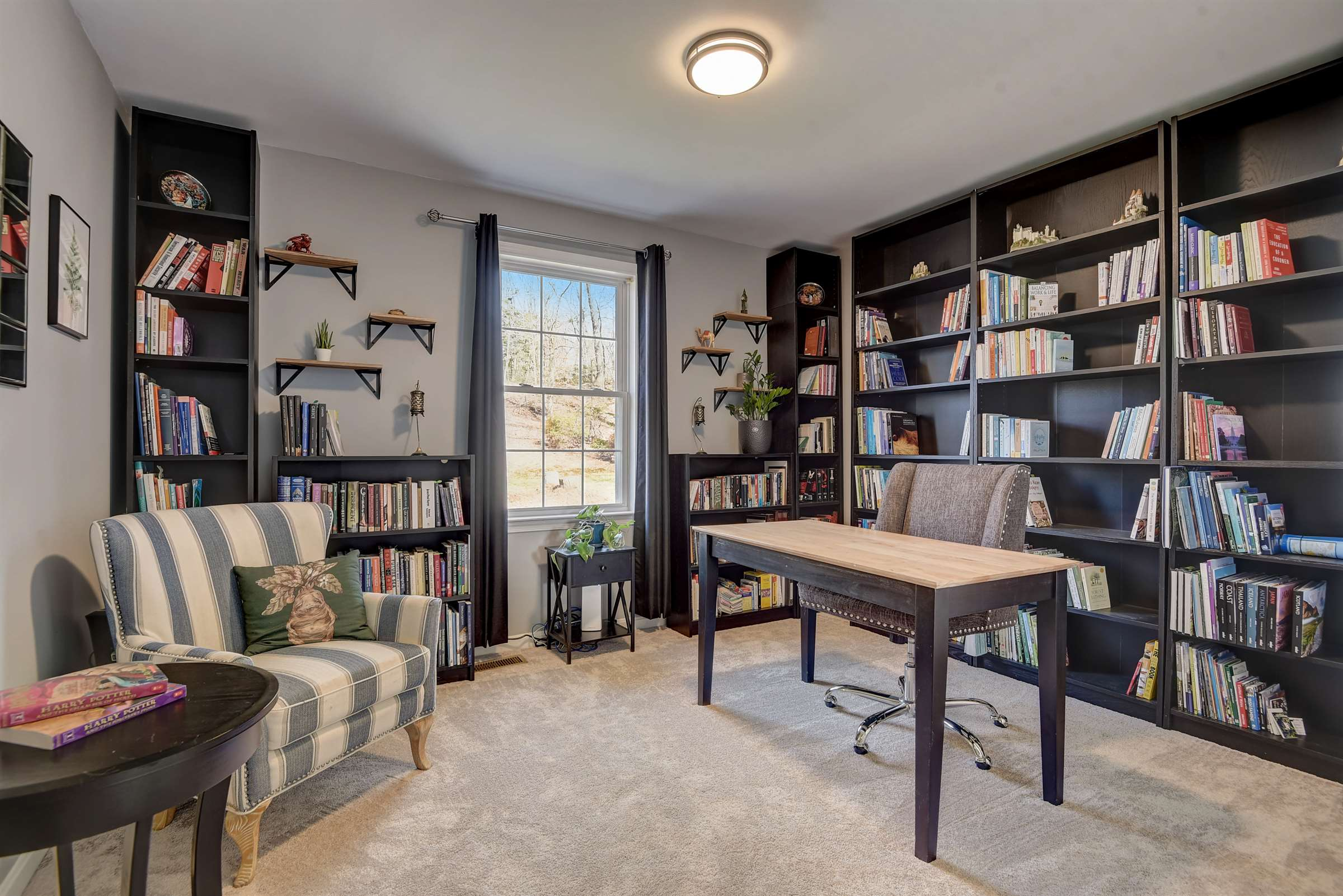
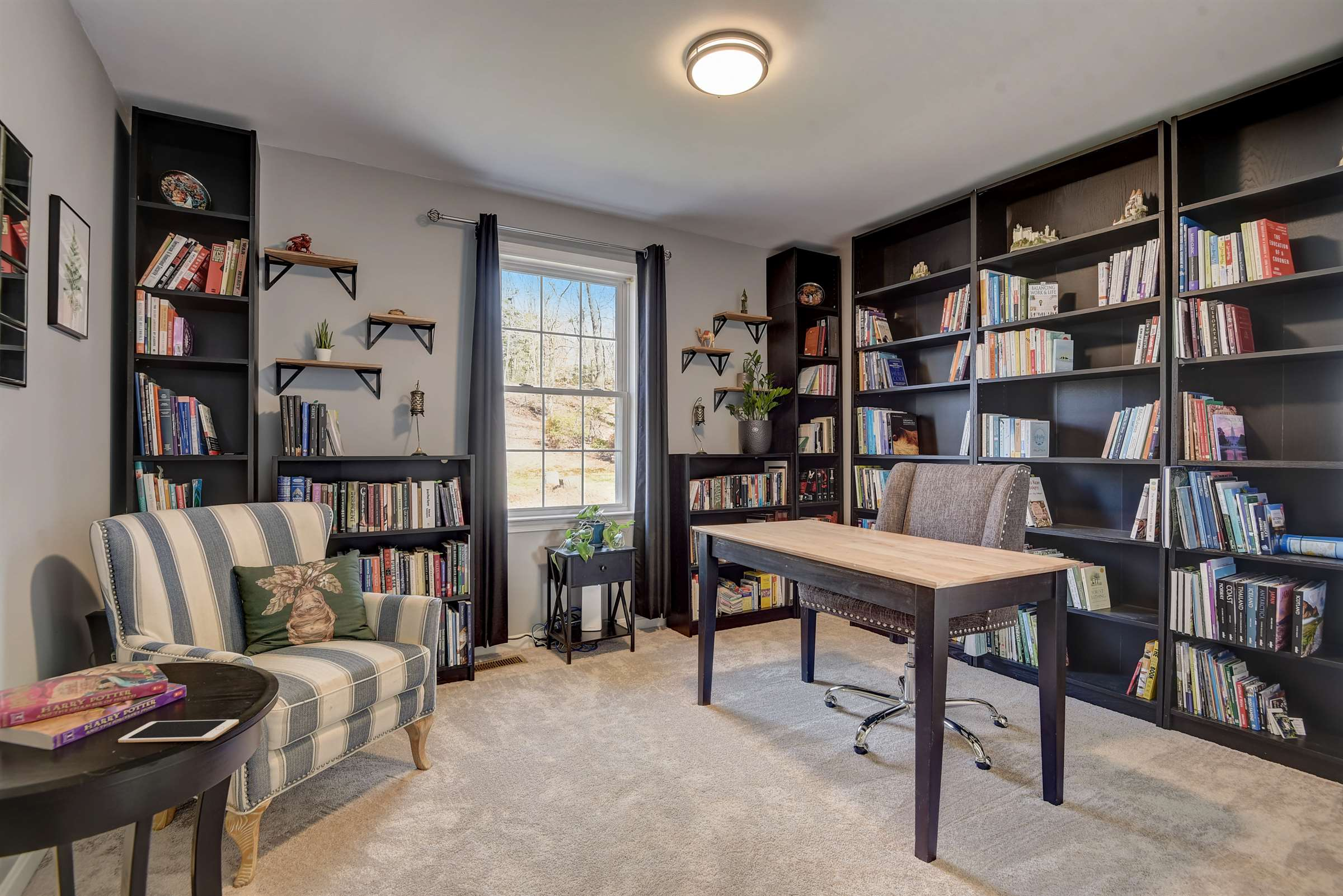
+ cell phone [118,719,240,743]
